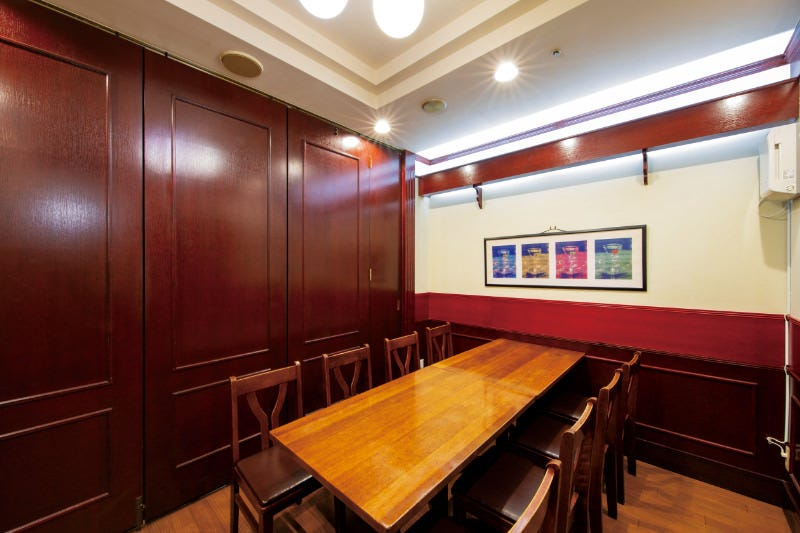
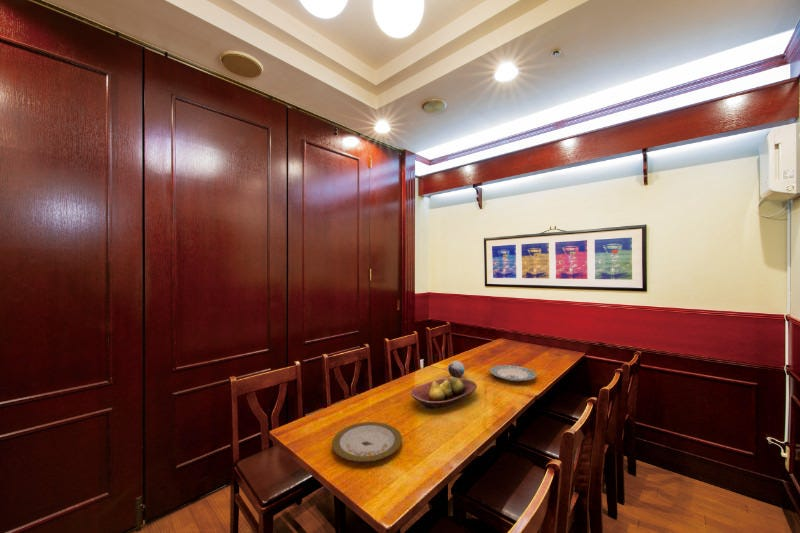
+ plate [489,364,537,382]
+ fruit bowl [410,376,478,410]
+ plate [331,421,403,463]
+ decorative orb [447,360,466,378]
